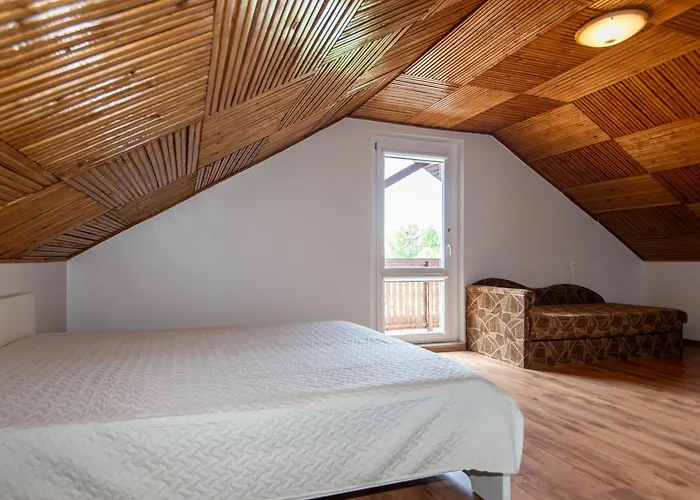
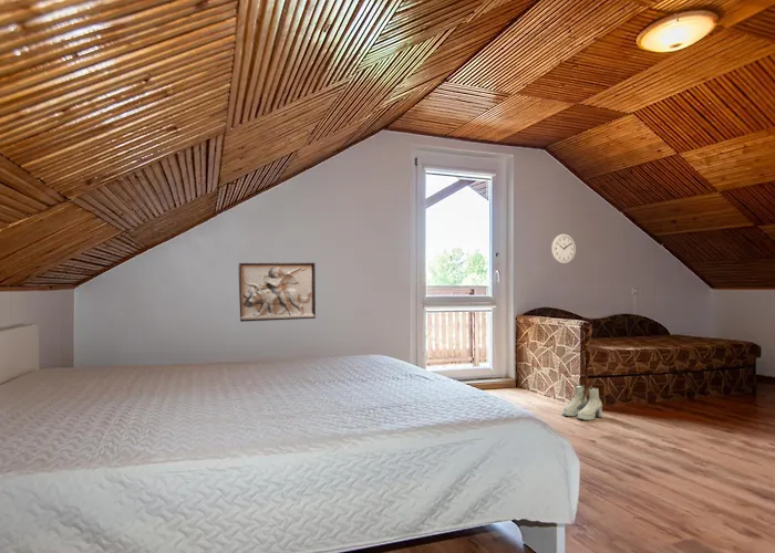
+ boots [561,384,603,421]
+ wall clock [550,232,577,265]
+ wall relief [237,261,317,323]
